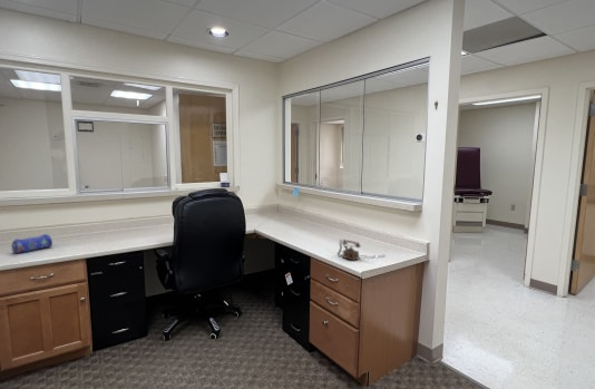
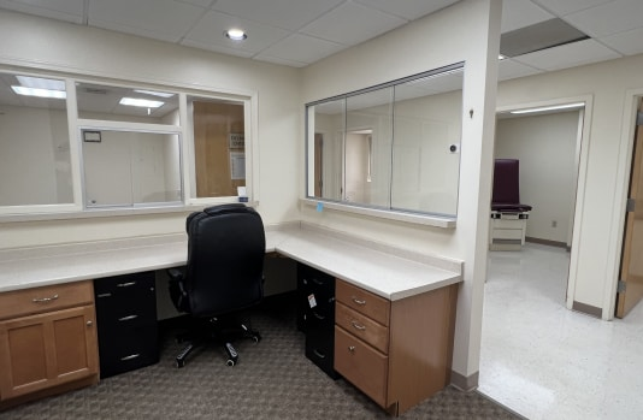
- pencil case [11,233,53,254]
- telephone [336,239,384,262]
